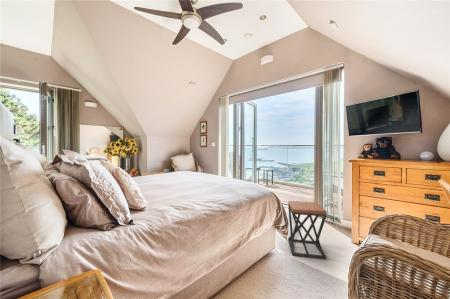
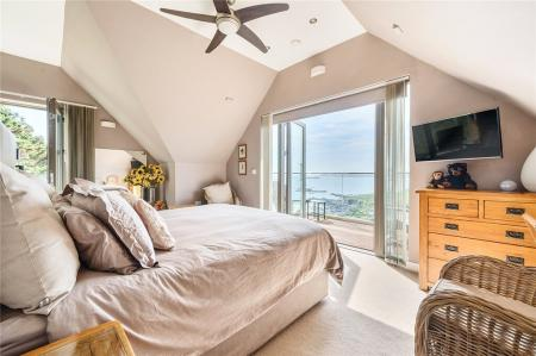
- stool [287,200,327,260]
